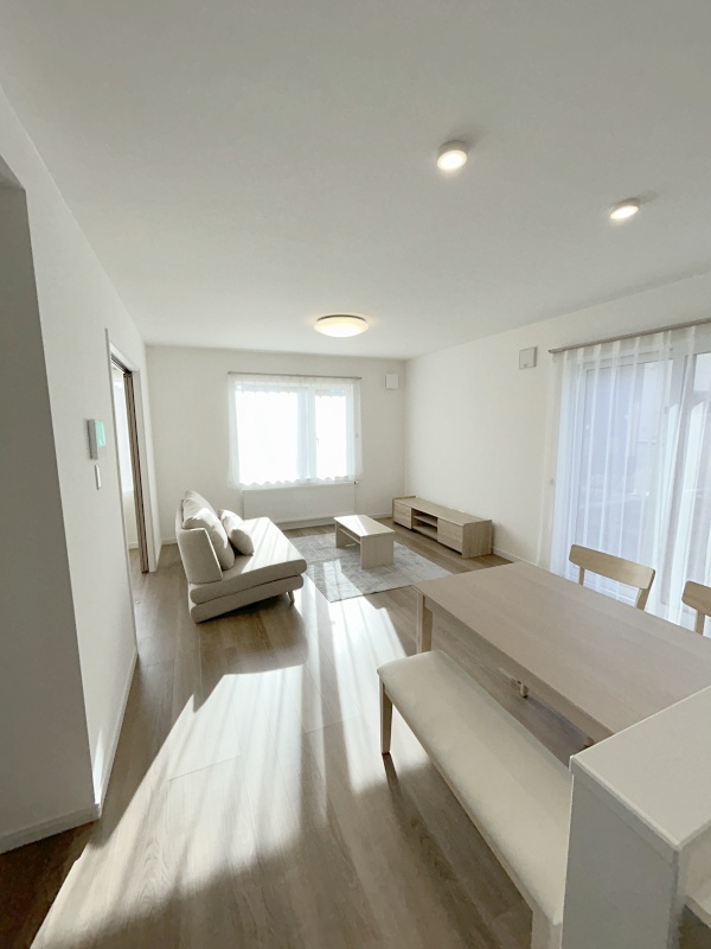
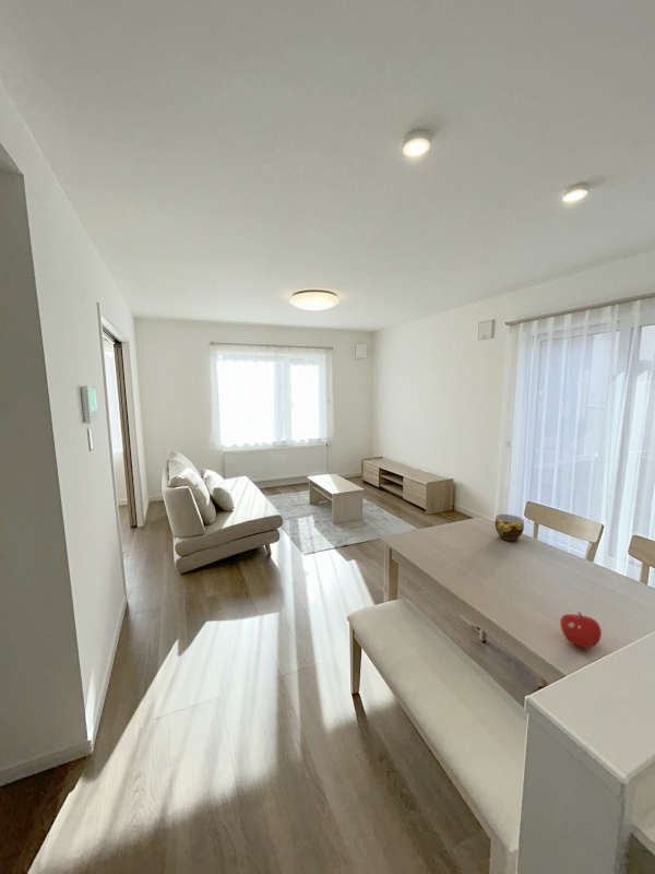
+ fruit [559,611,603,649]
+ cup [495,513,525,542]
